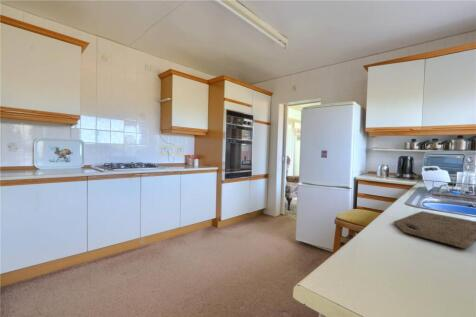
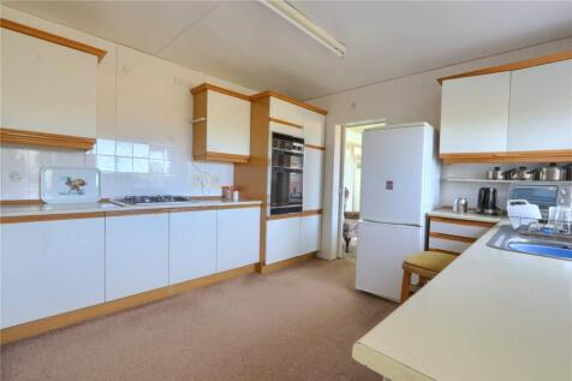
- cutting board [392,210,476,249]
